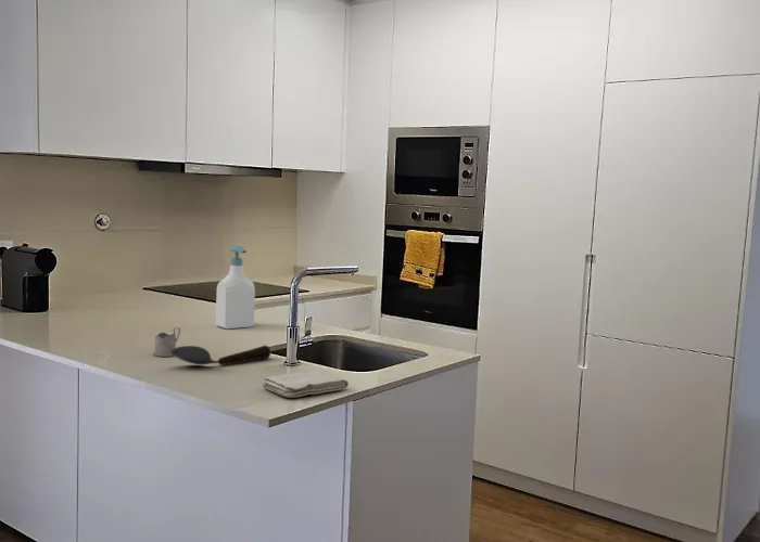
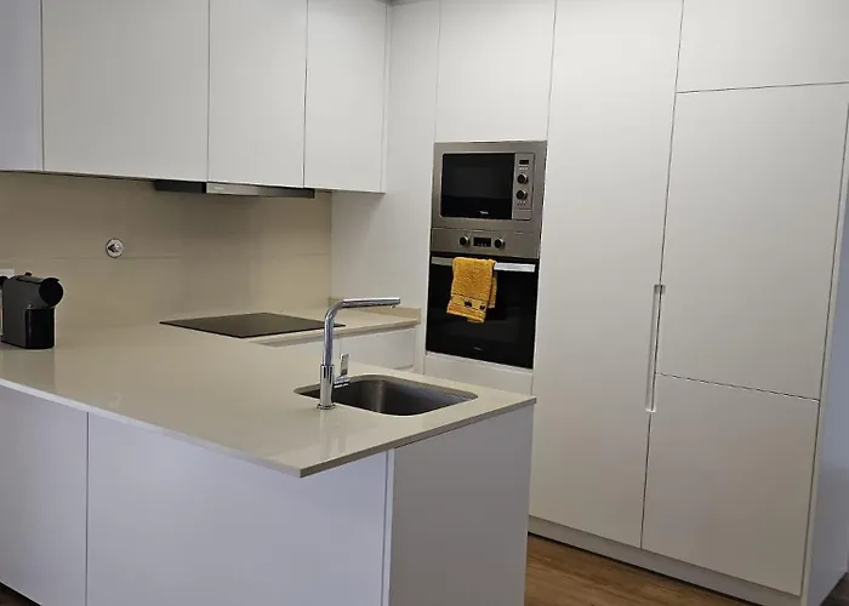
- spoon [170,345,273,366]
- tea glass holder [152,326,181,358]
- washcloth [262,370,350,399]
- soap bottle [215,245,256,330]
